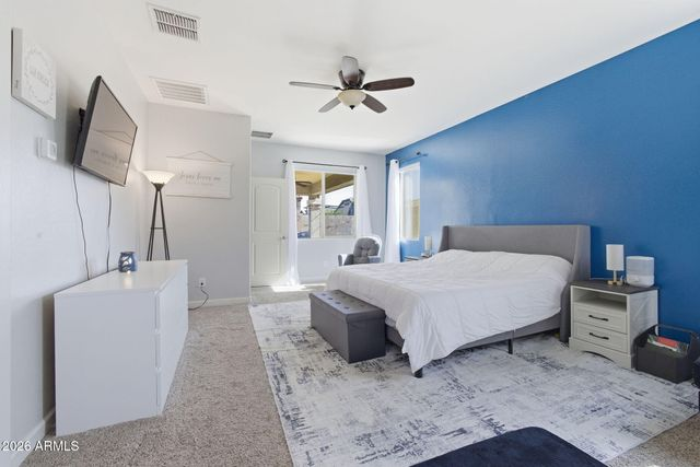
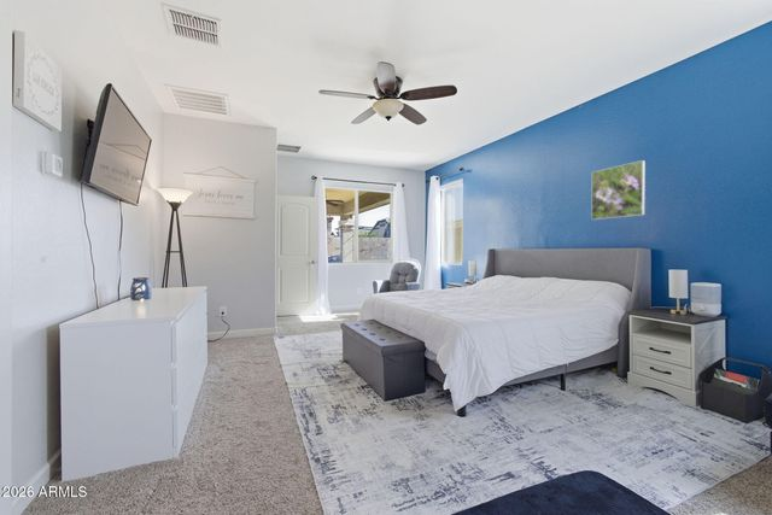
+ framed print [590,159,647,221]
